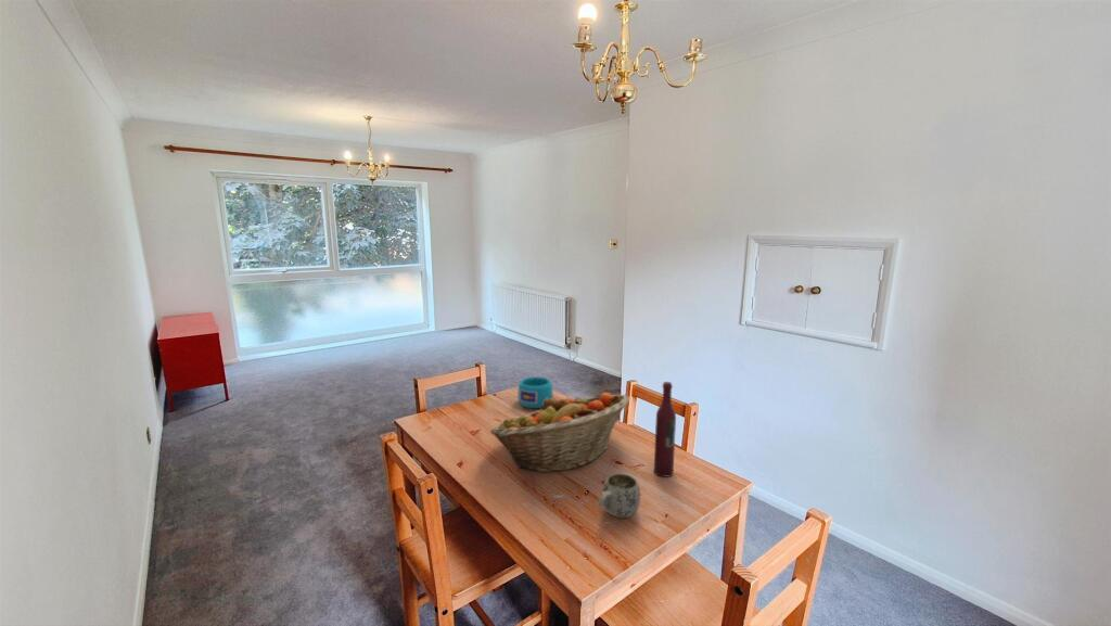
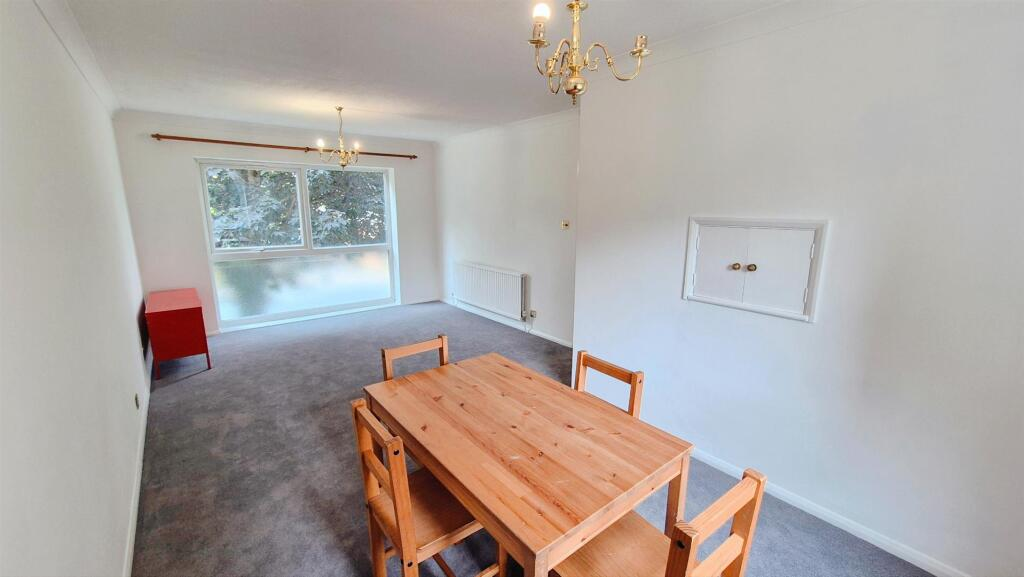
- mug [598,472,641,519]
- wine bottle [653,381,677,477]
- cup [516,375,554,409]
- fruit basket [489,392,630,473]
